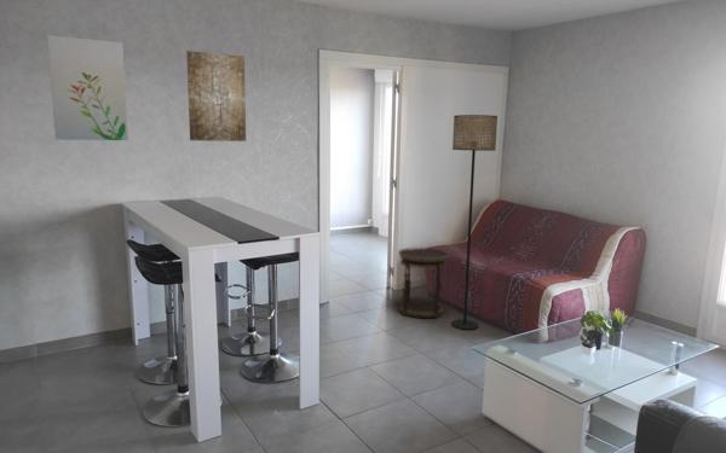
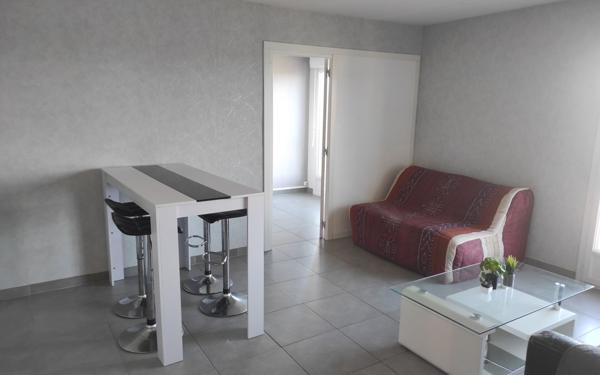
- wall art [46,34,129,141]
- floor lamp [450,114,499,331]
- side table [397,246,450,319]
- wall art [185,50,247,143]
